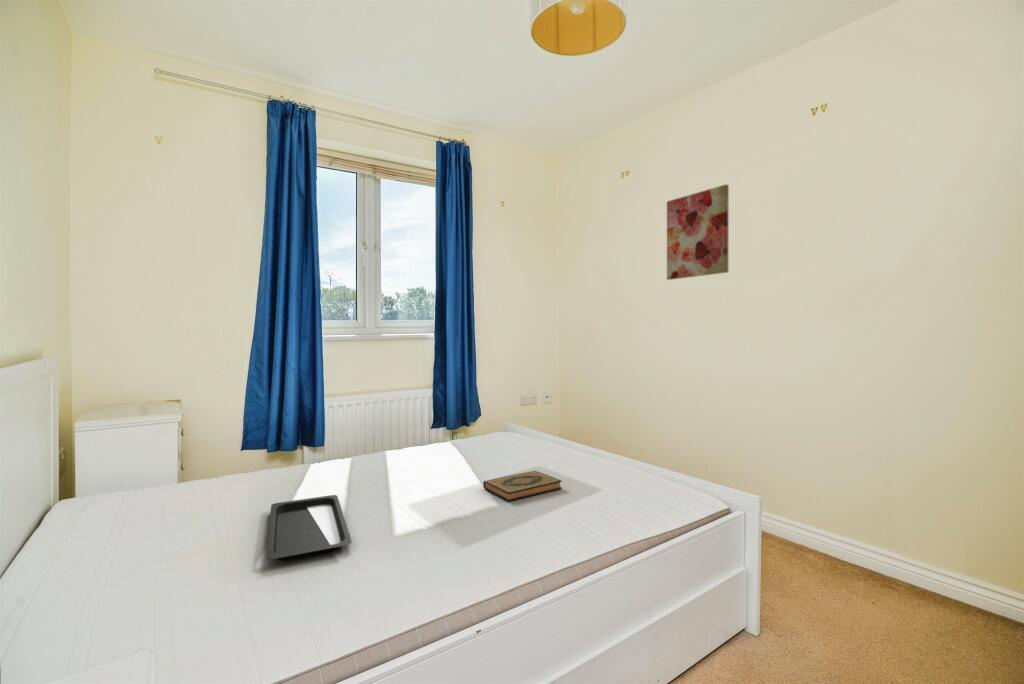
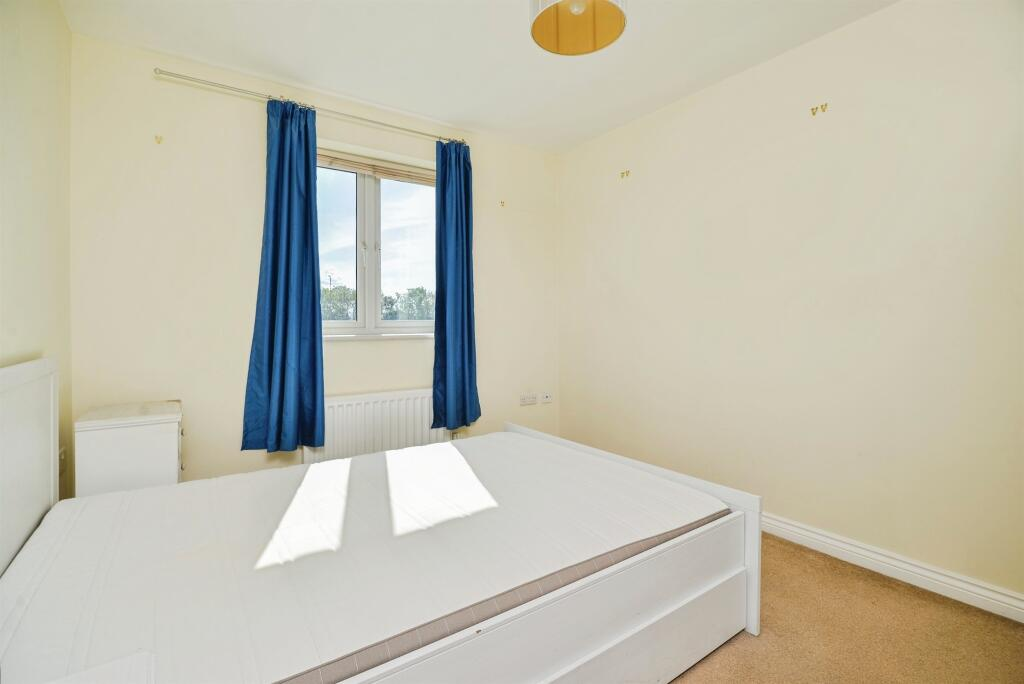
- hardback book [482,470,563,502]
- wall art [666,184,730,281]
- serving tray [265,494,353,561]
